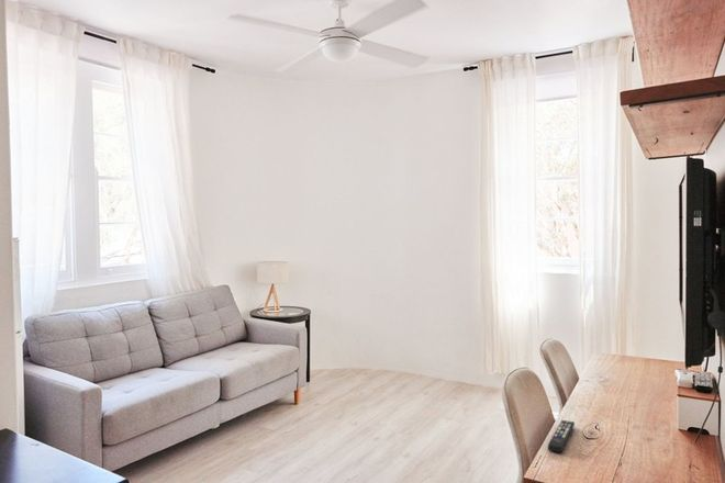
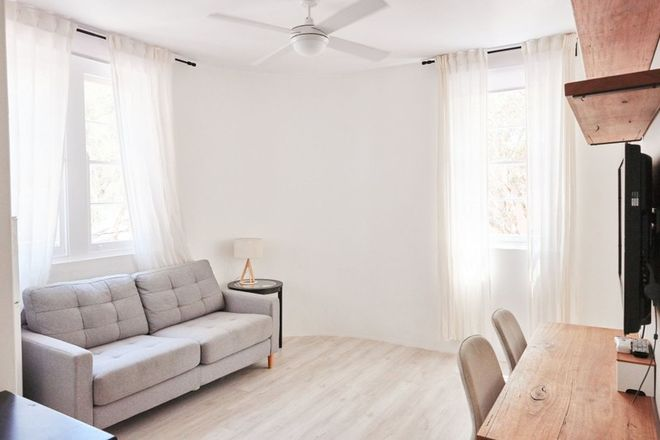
- remote control [547,419,576,454]
